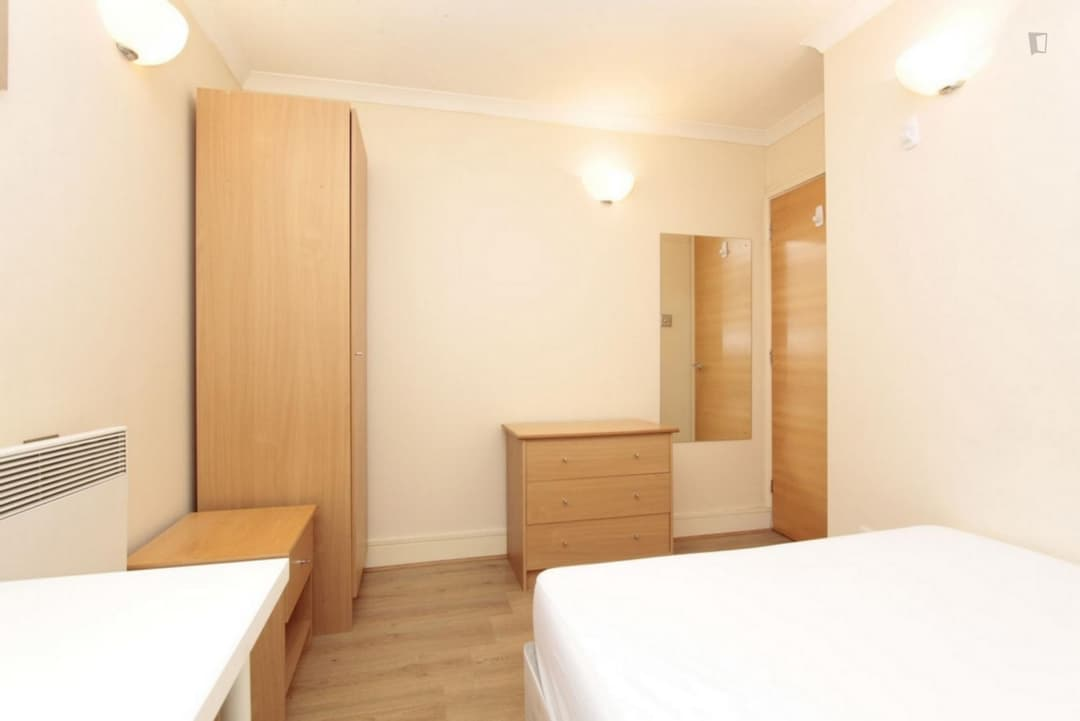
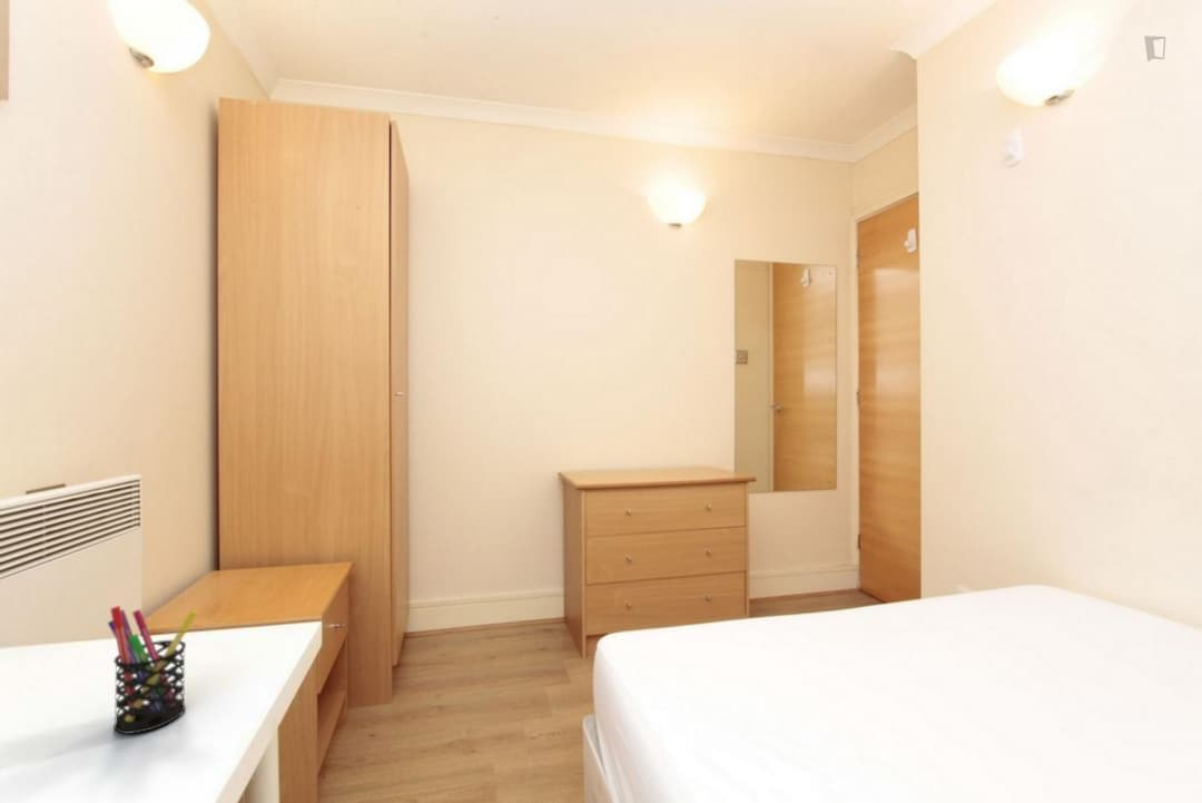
+ pen holder [107,605,198,735]
